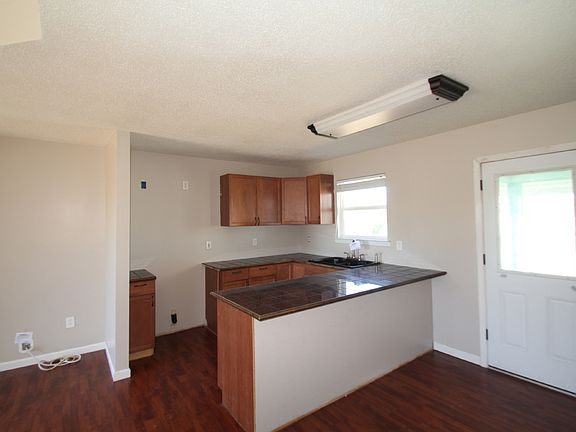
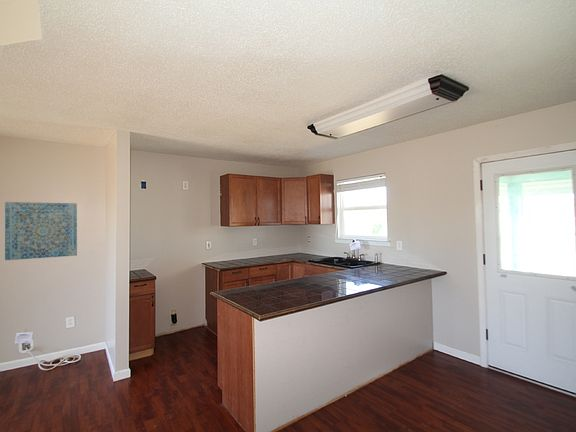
+ wall art [4,201,78,261]
